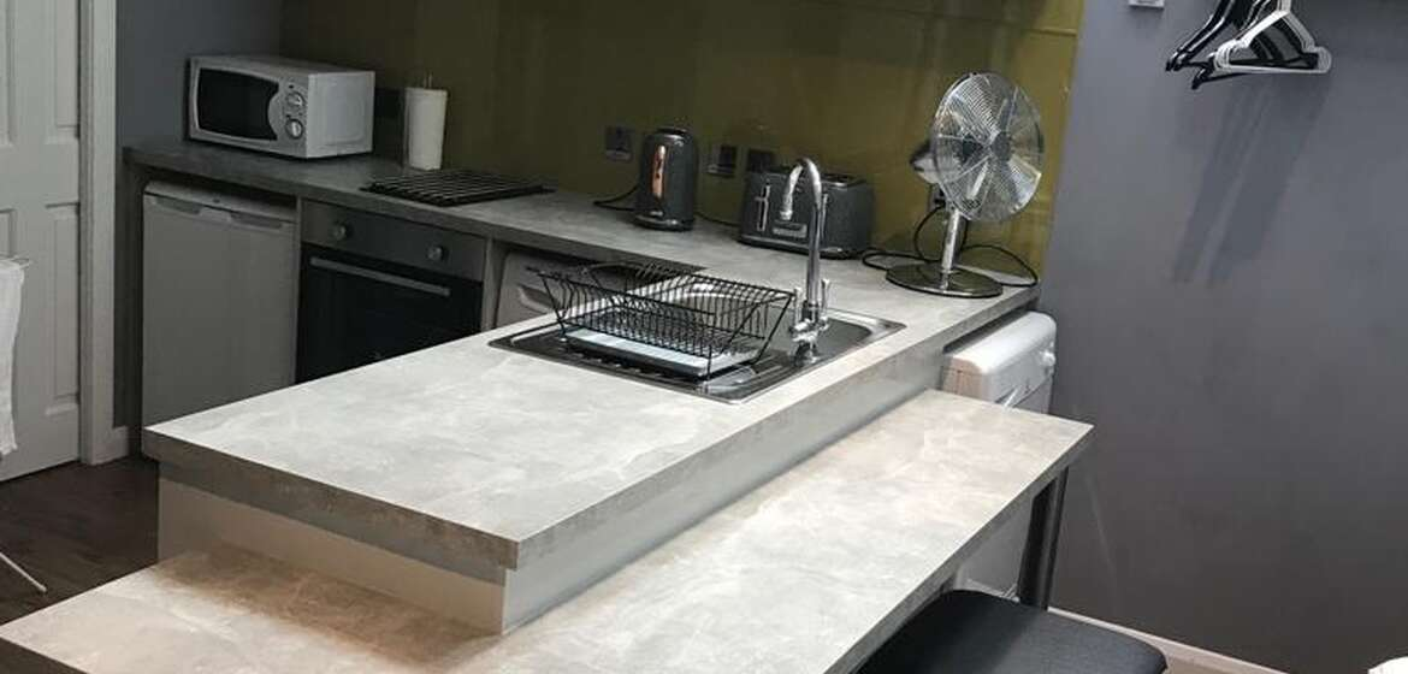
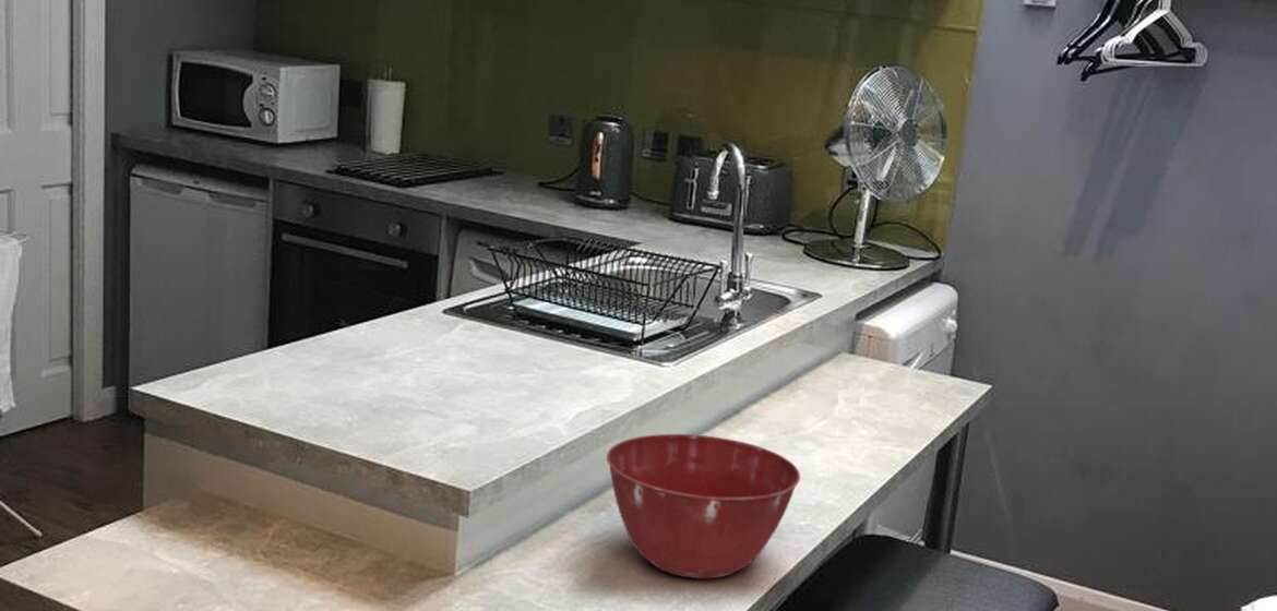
+ mixing bowl [606,433,801,580]
